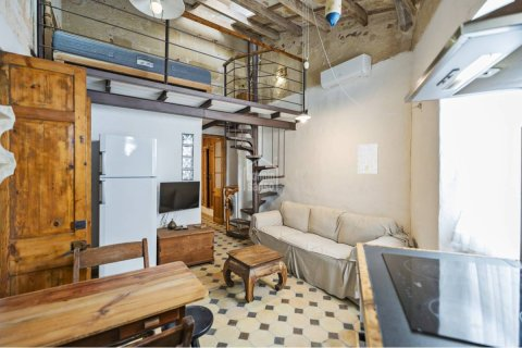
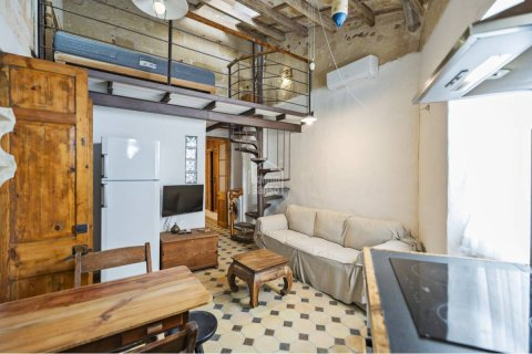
- wall art [357,142,378,175]
